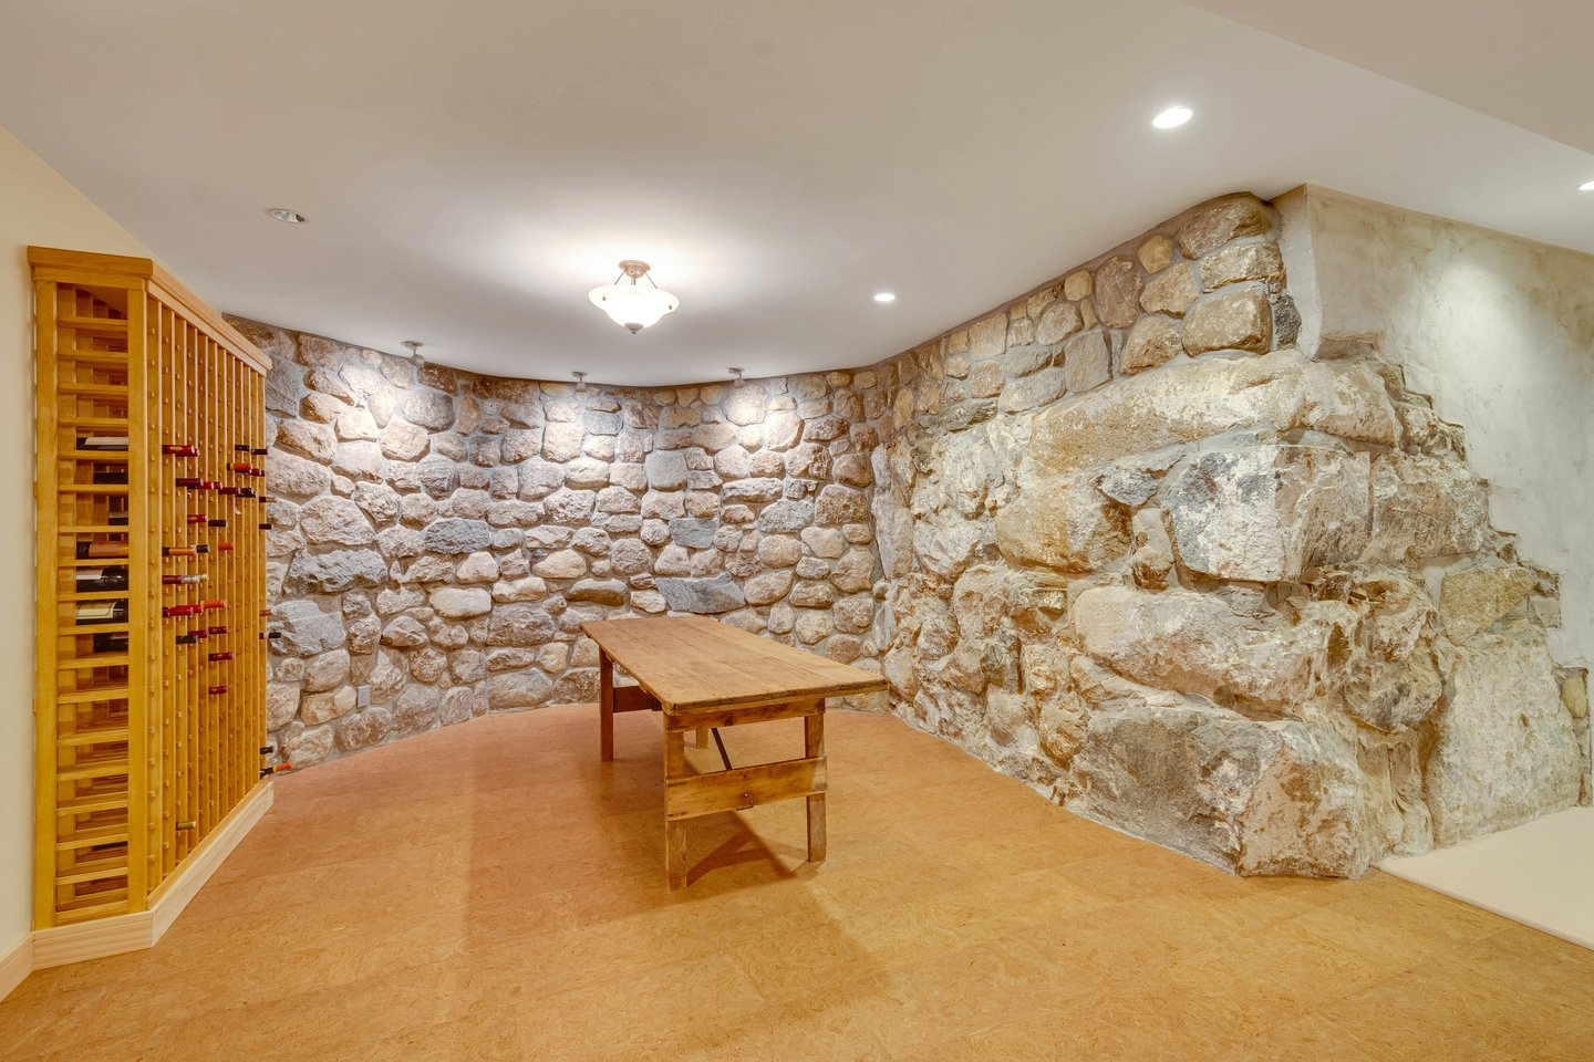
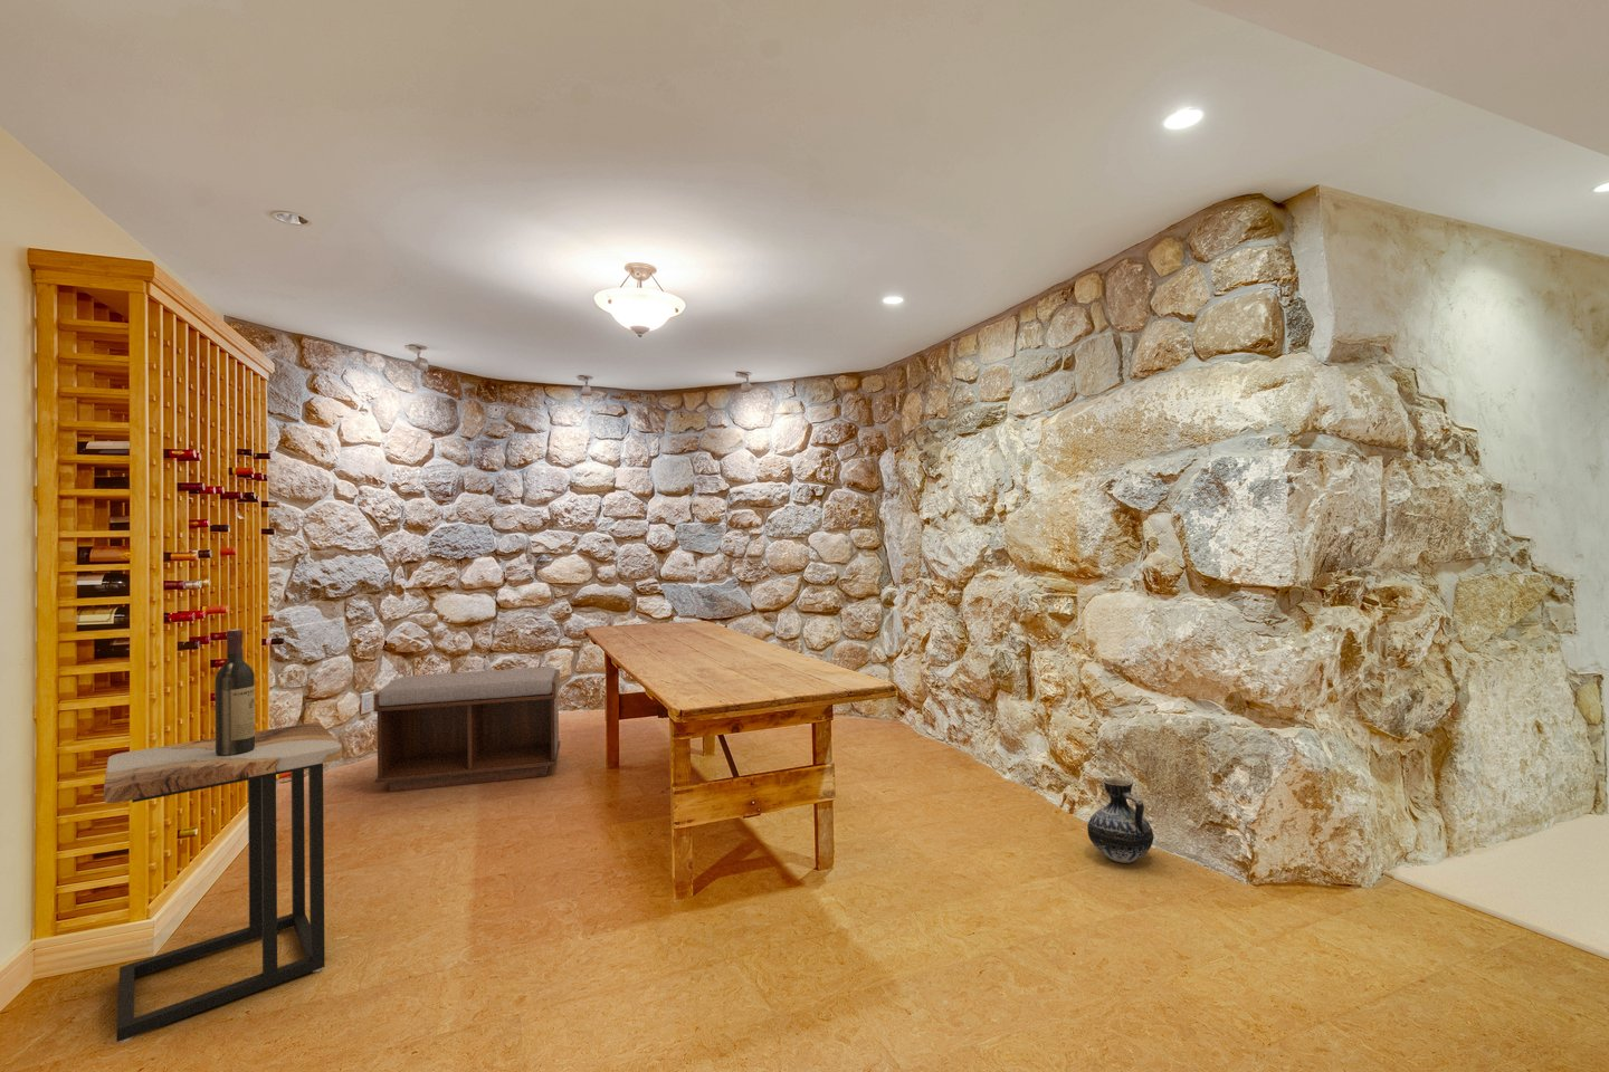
+ wine bottle [214,628,256,756]
+ bench [374,665,561,793]
+ ceramic jug [1086,776,1154,864]
+ side table [103,721,344,1043]
